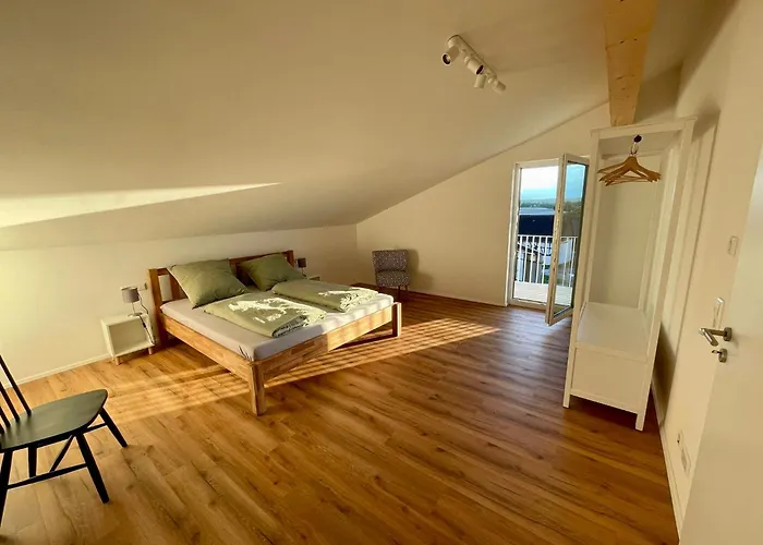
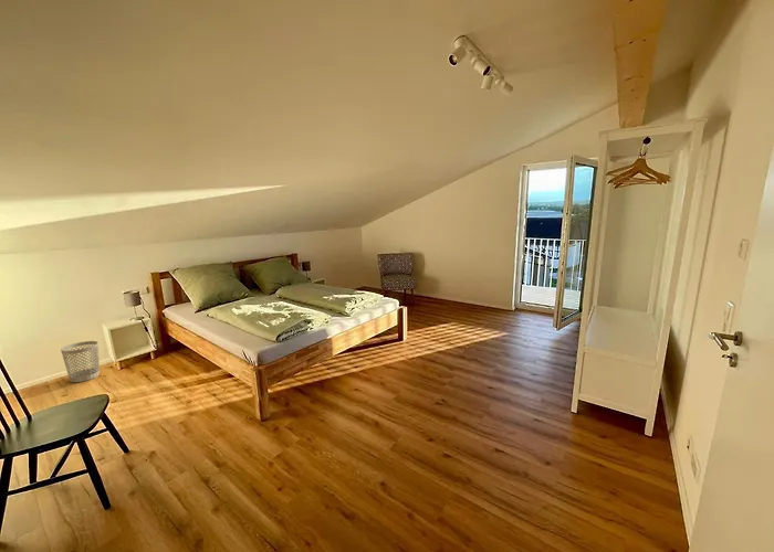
+ wastebasket [60,340,101,383]
